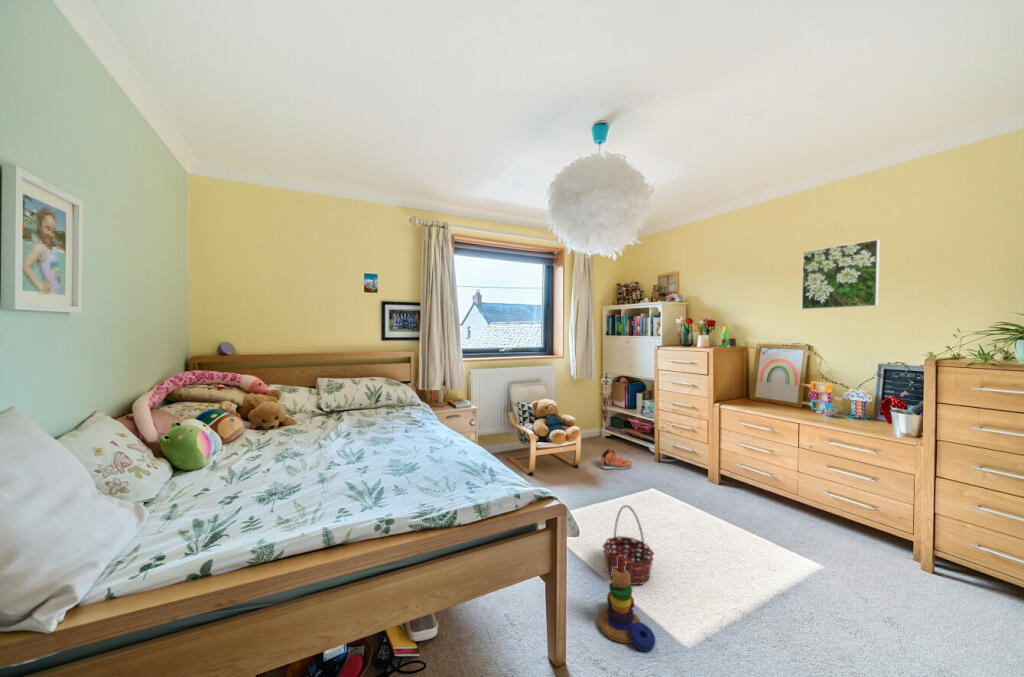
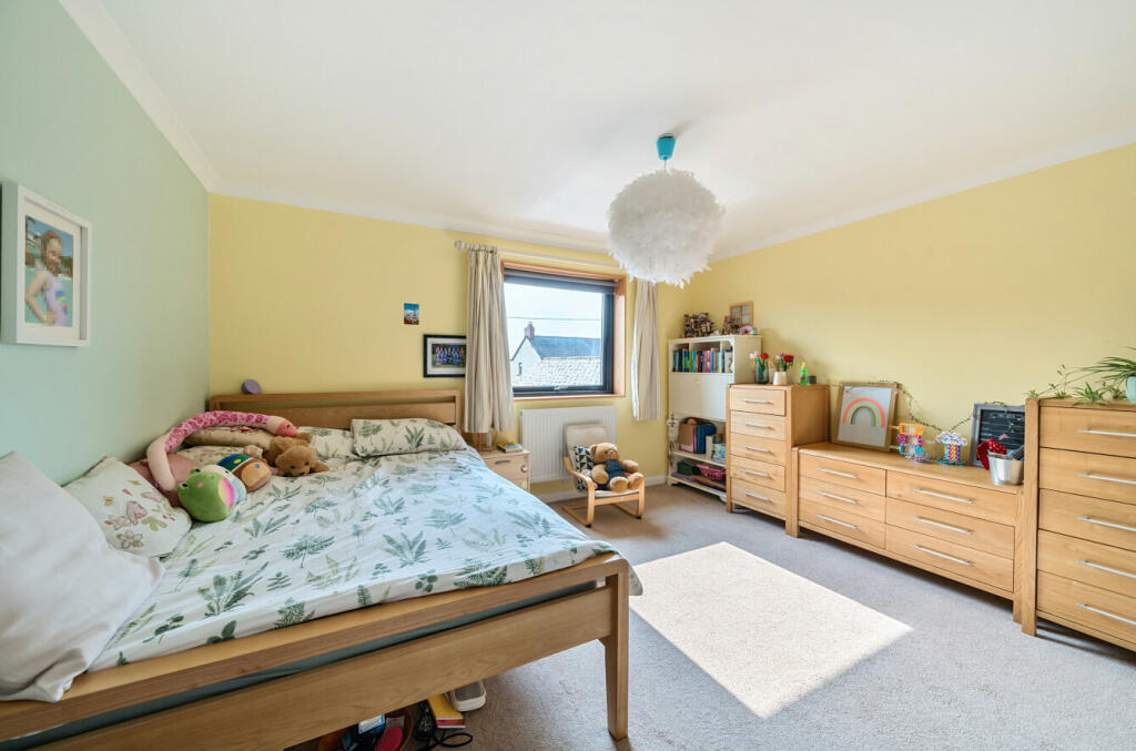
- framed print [801,238,881,311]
- stacking toy [597,556,657,653]
- basket [601,504,656,586]
- sneaker [600,448,633,470]
